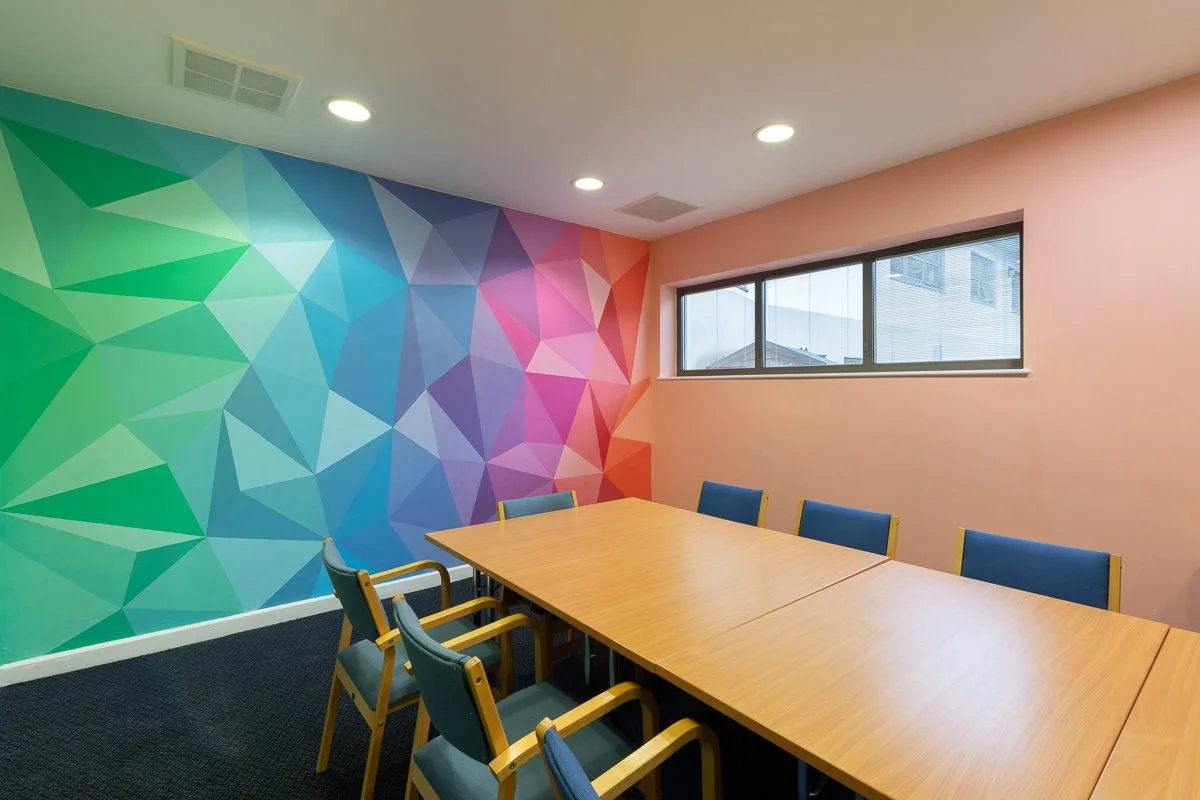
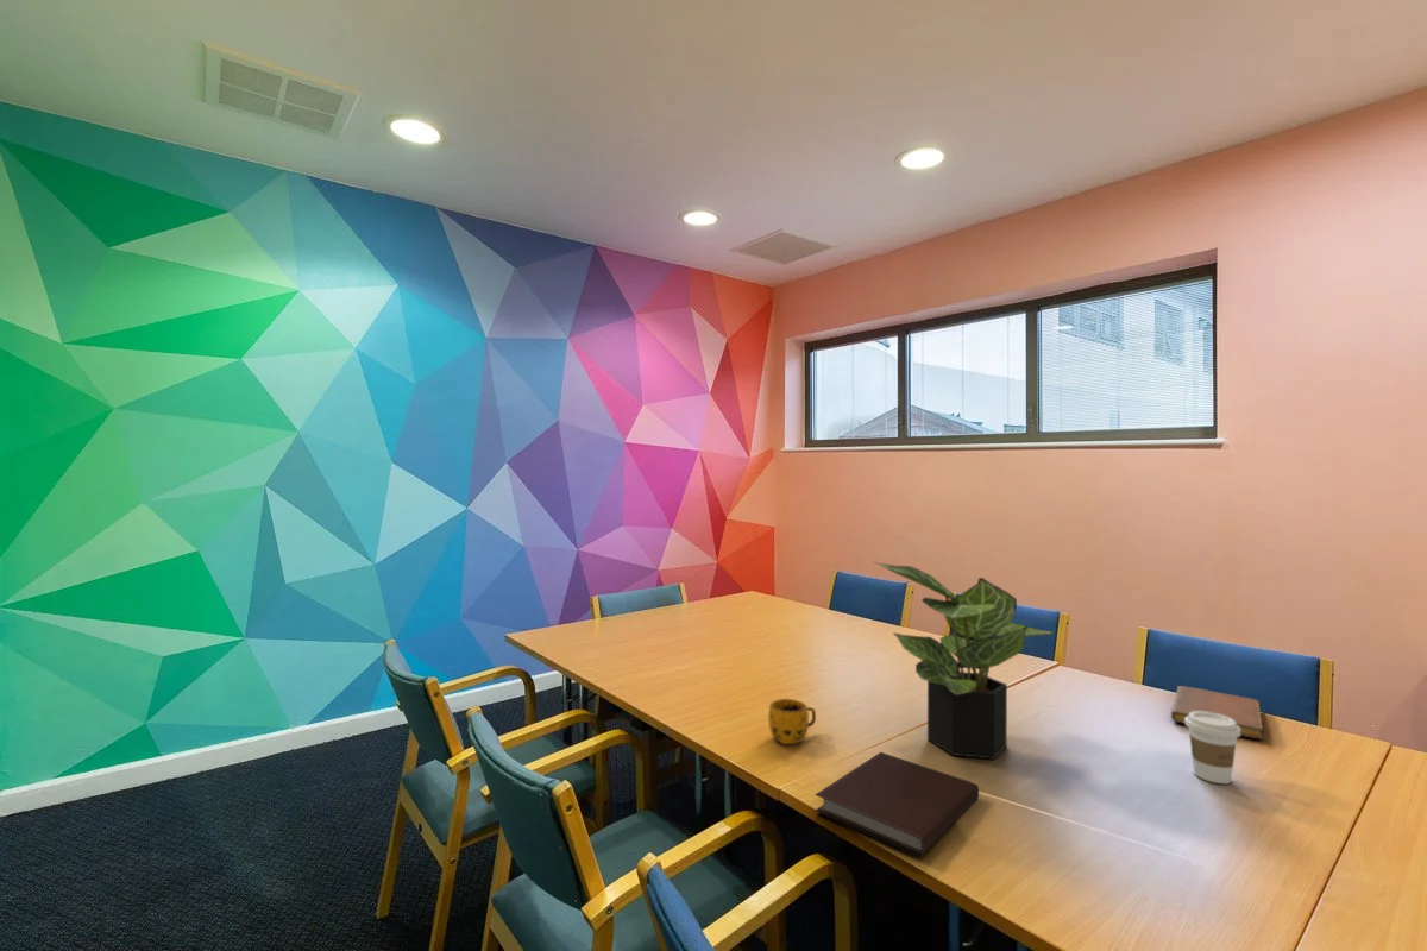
+ notebook [815,751,980,857]
+ notebook [1170,685,1264,741]
+ potted plant [874,561,1055,761]
+ coffee cup [1183,711,1241,785]
+ mug [767,698,817,745]
